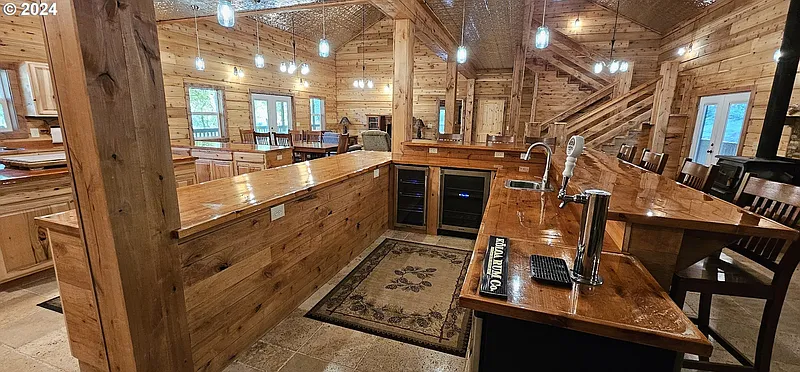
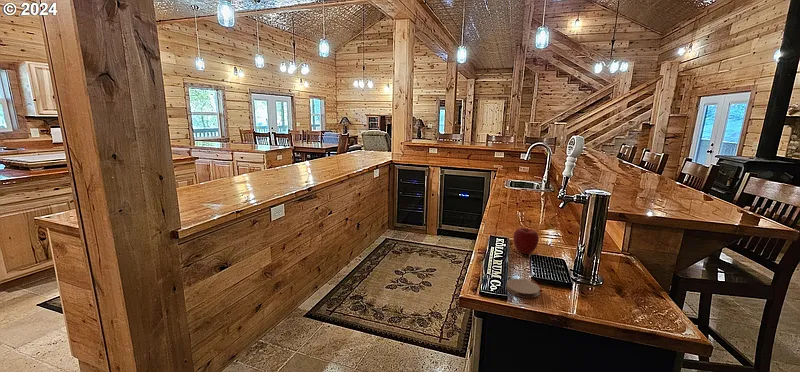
+ apple [512,227,540,255]
+ coaster [505,278,541,299]
